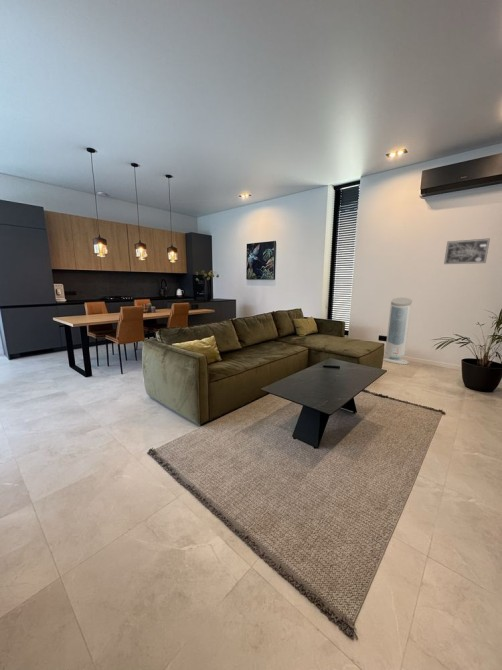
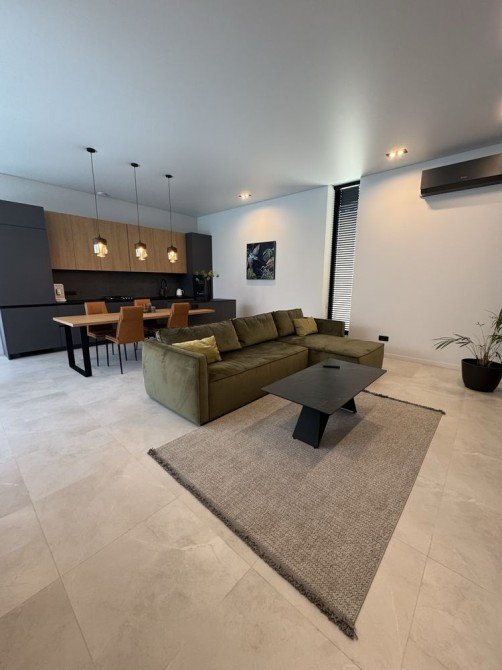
- air purifier [382,297,413,365]
- wall art [443,237,491,265]
